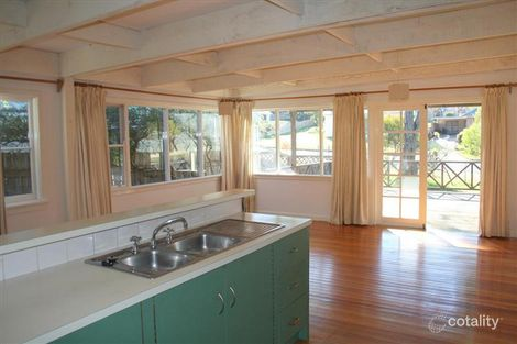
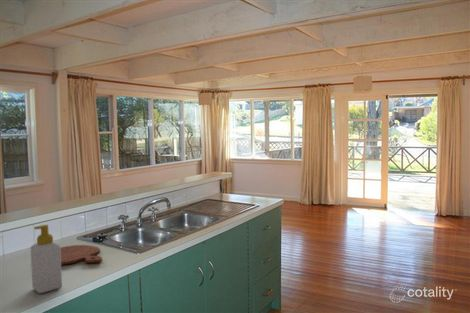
+ soap bottle [30,224,63,294]
+ cutting board [60,244,103,266]
